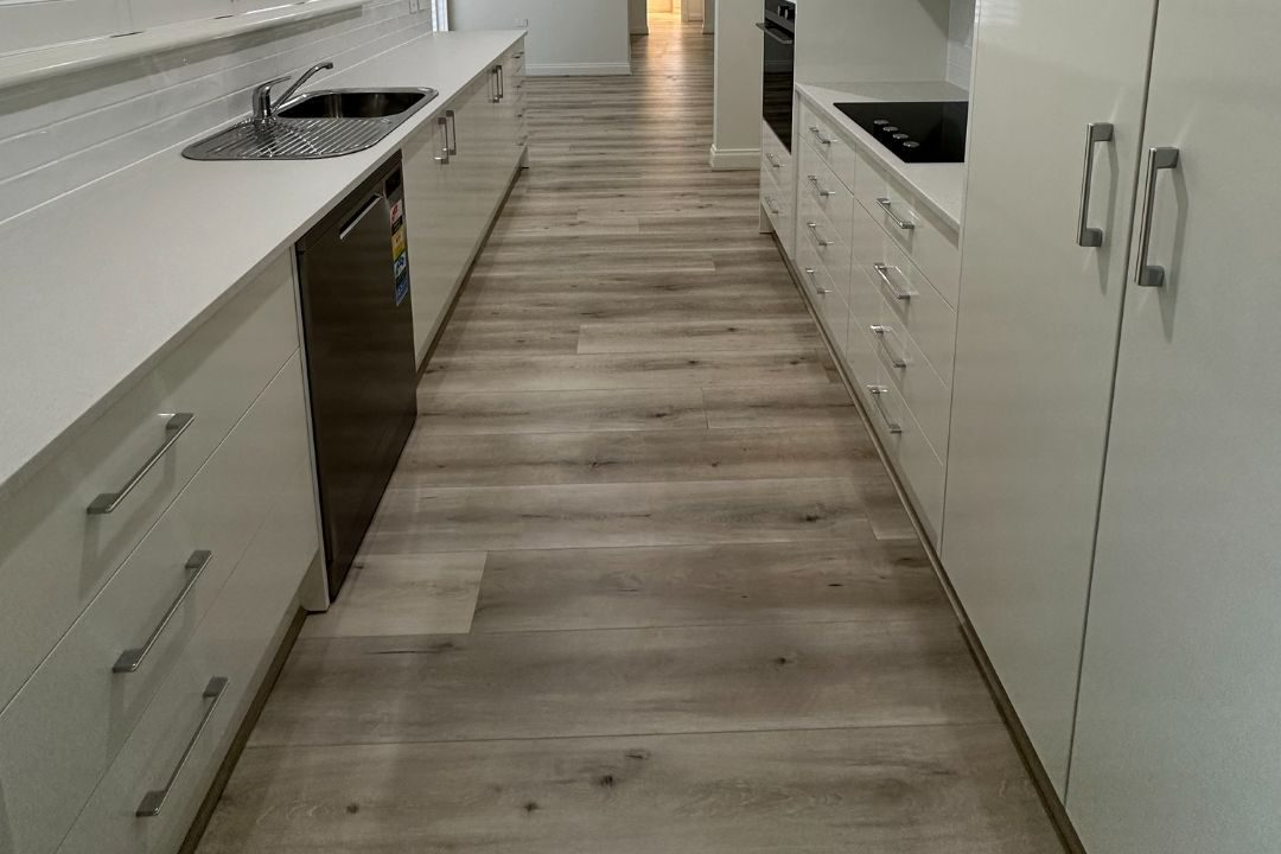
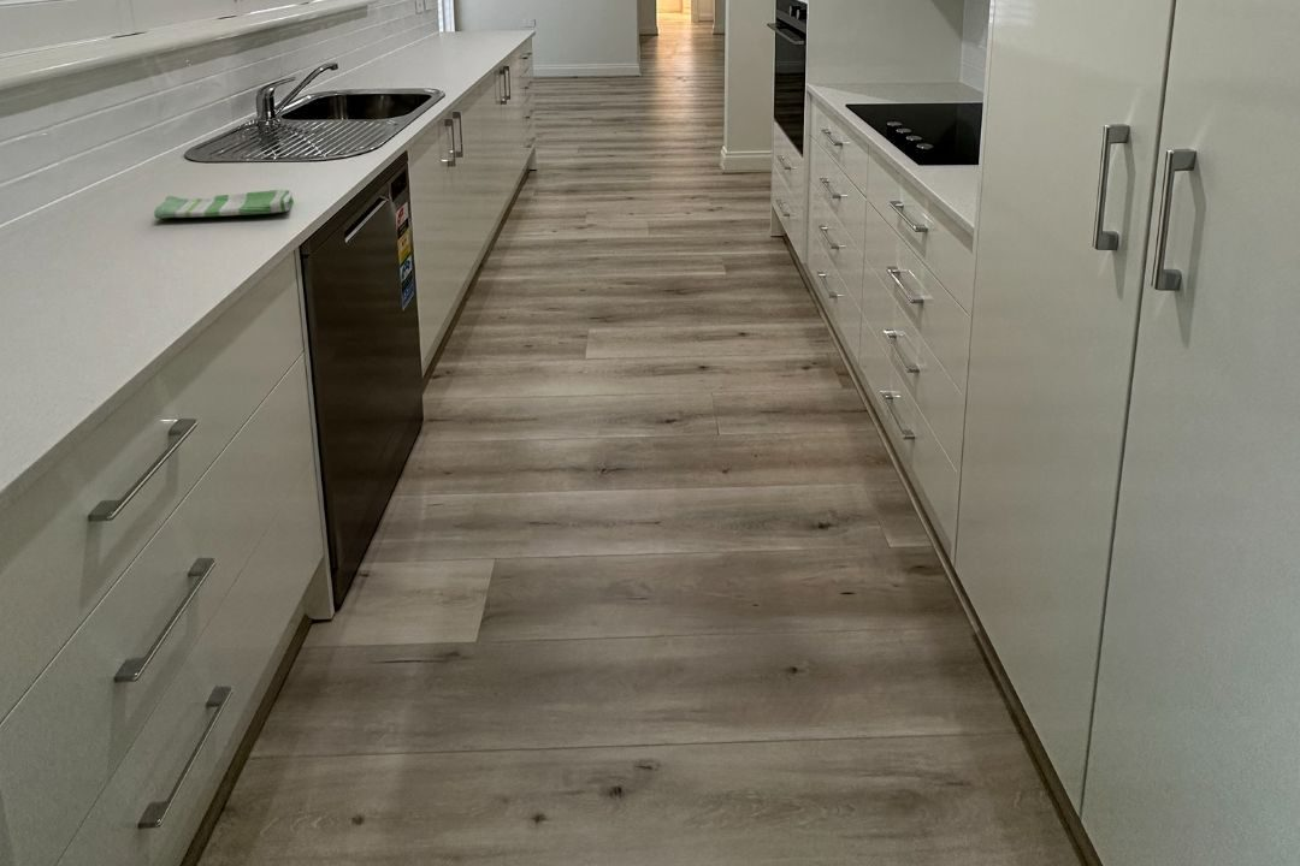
+ dish towel [153,189,295,219]
